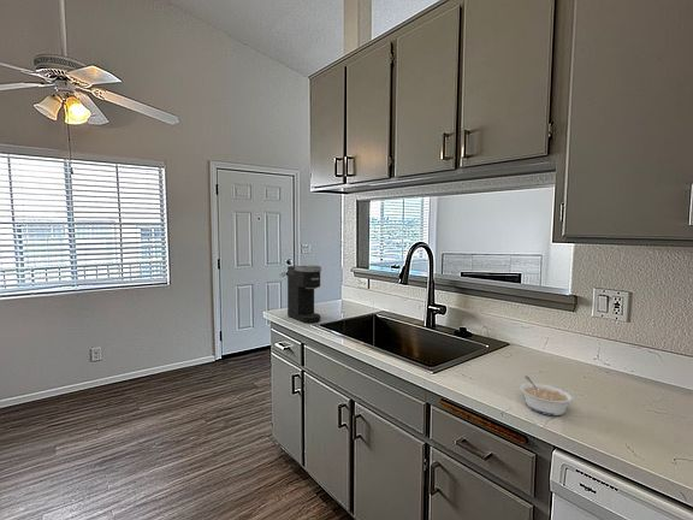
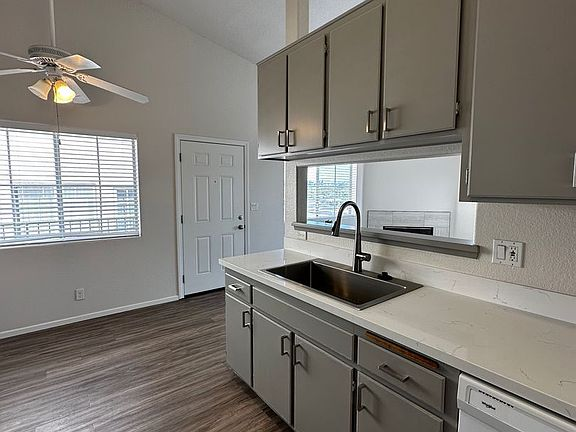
- coffee maker [286,265,322,324]
- legume [519,374,575,416]
